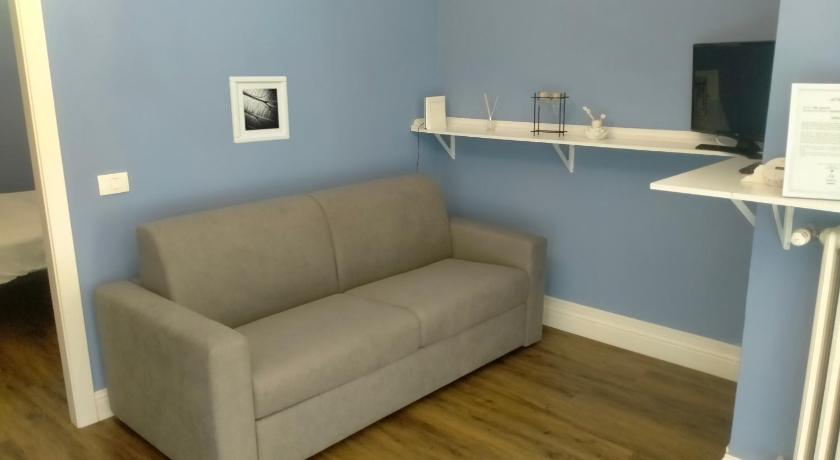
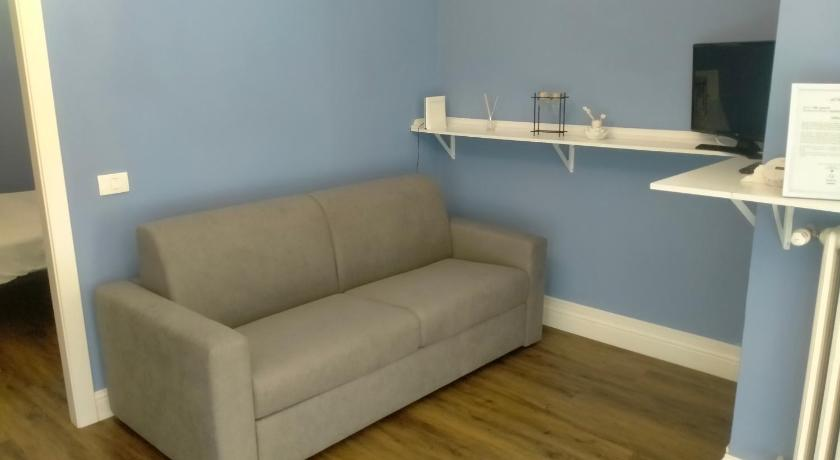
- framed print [228,76,291,144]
